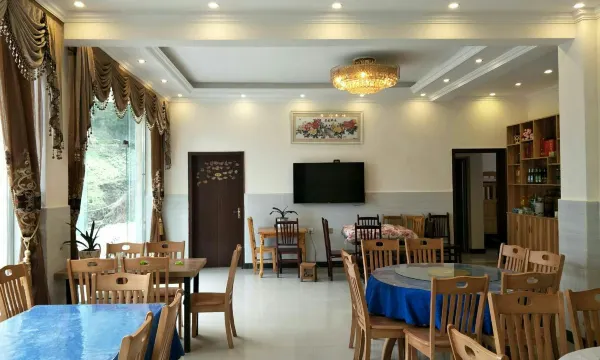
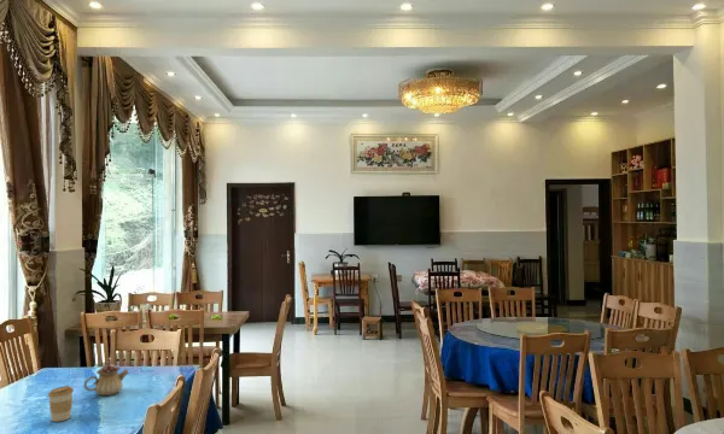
+ teapot [83,360,130,397]
+ coffee cup [47,385,75,423]
